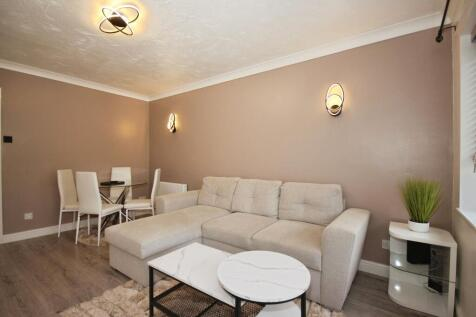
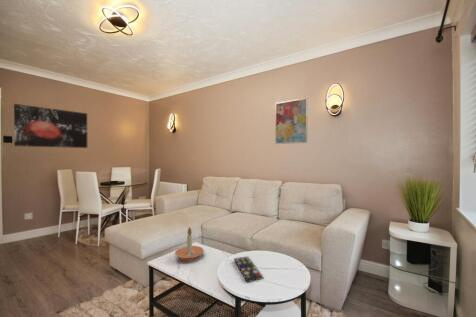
+ candle holder [174,226,205,262]
+ remote control [233,255,264,283]
+ wall art [274,97,309,145]
+ wall art [13,103,88,149]
